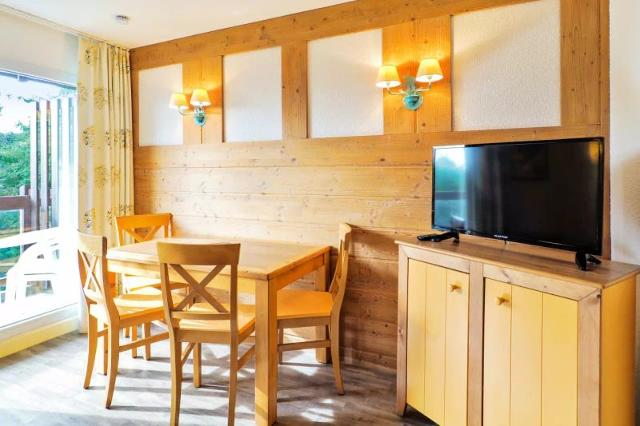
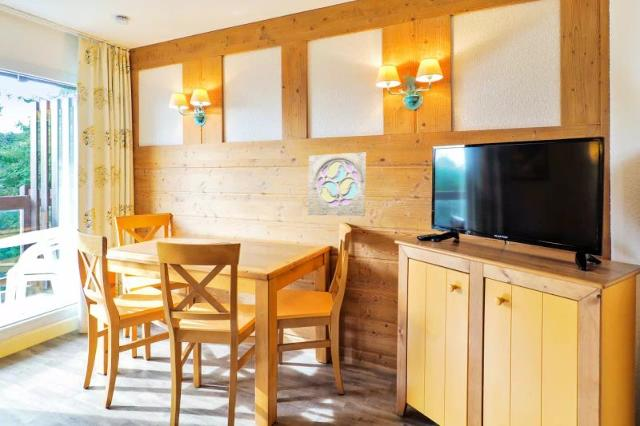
+ wall ornament [307,151,367,217]
